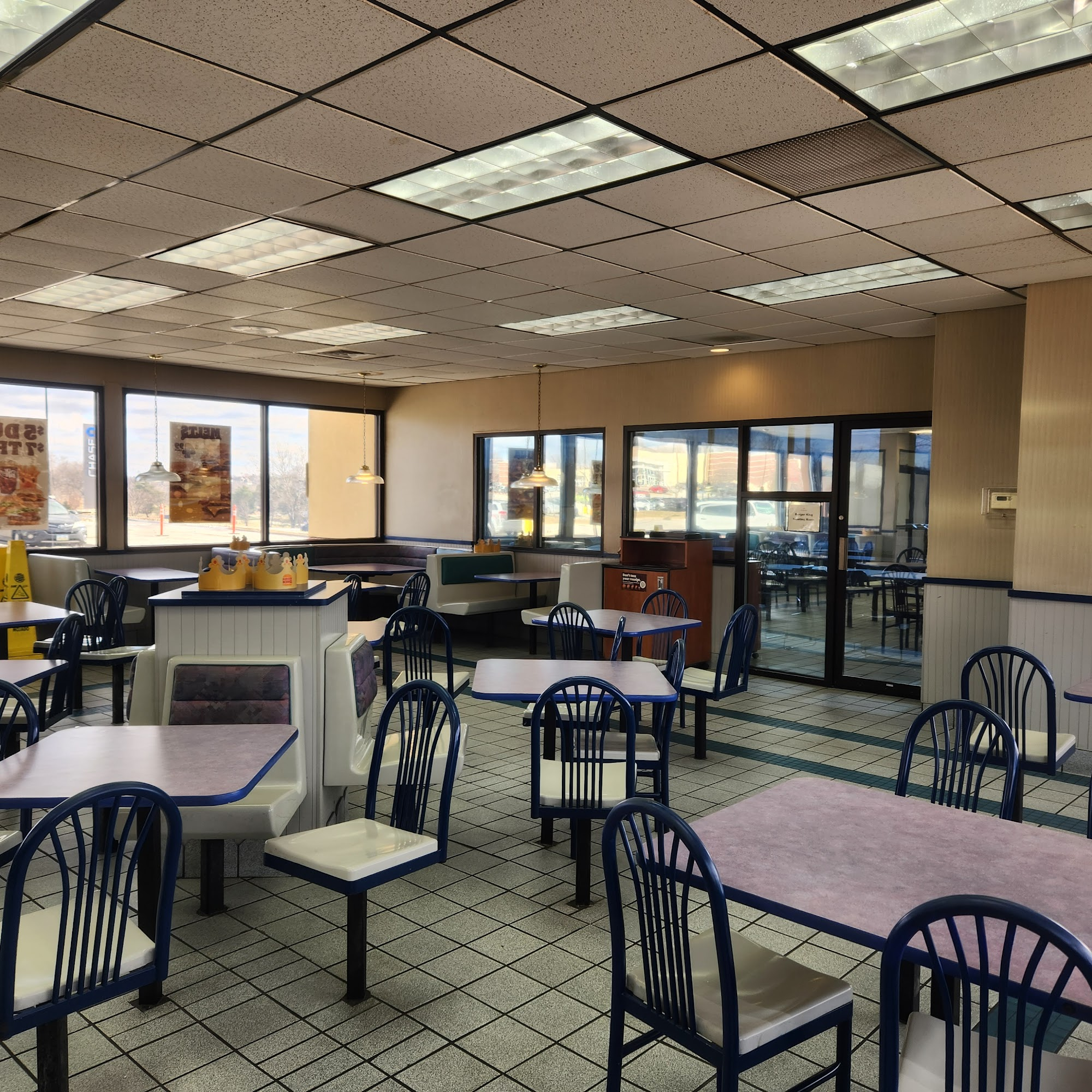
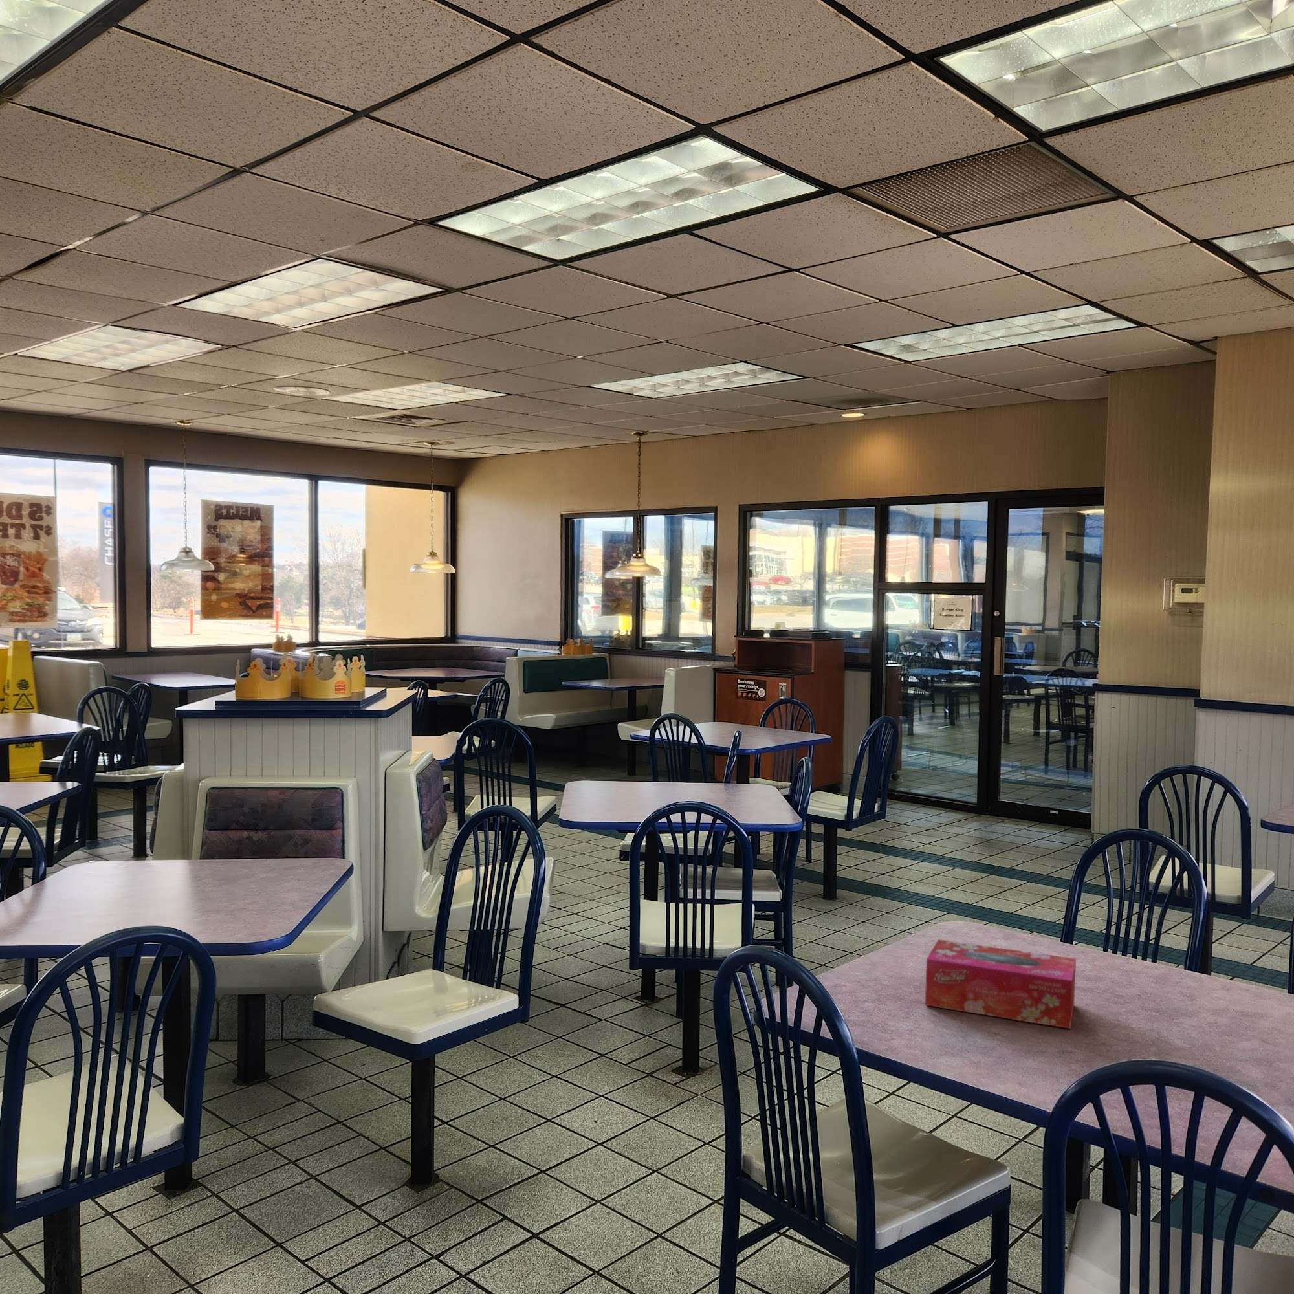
+ tissue box [924,939,1077,1030]
